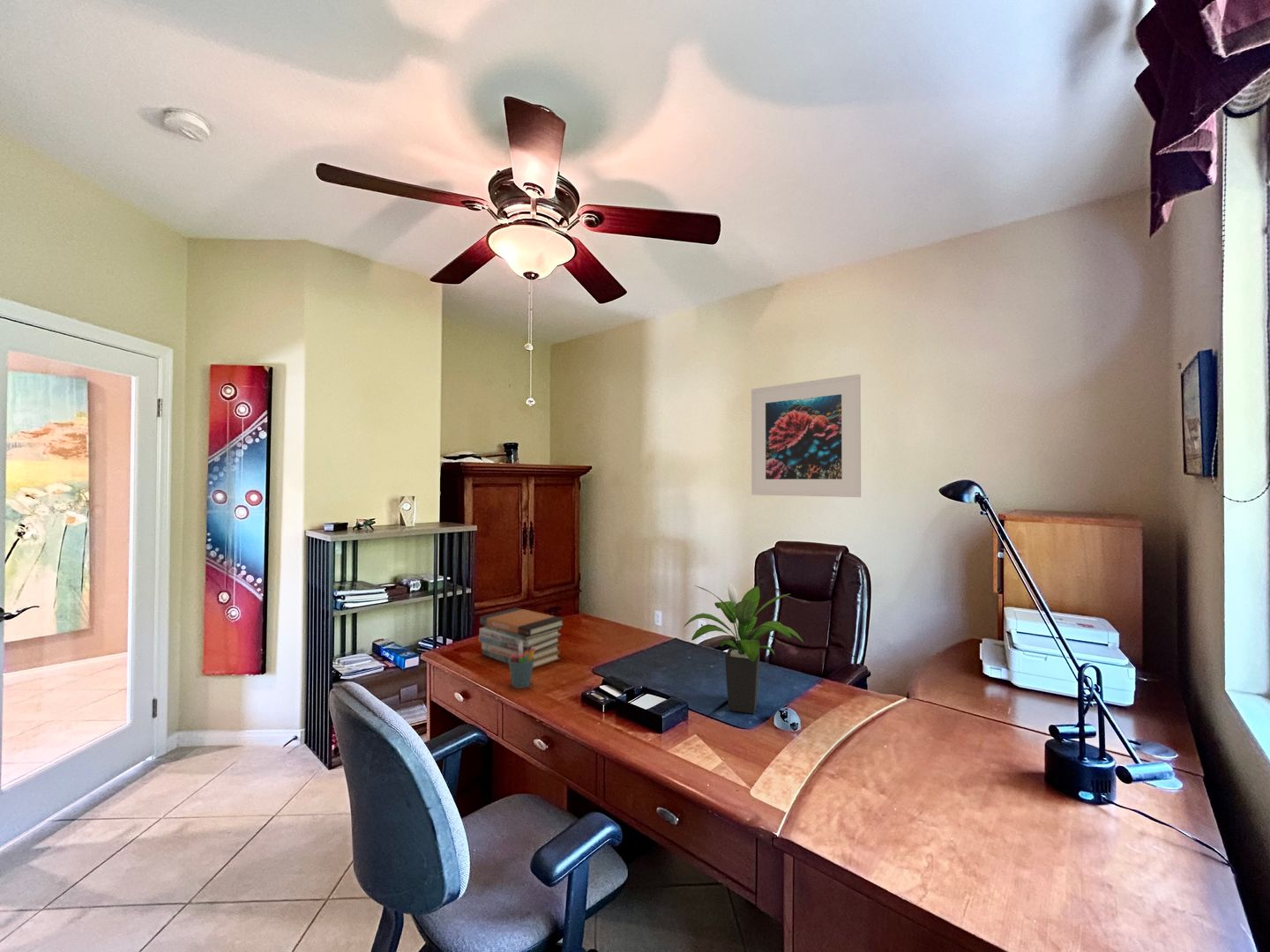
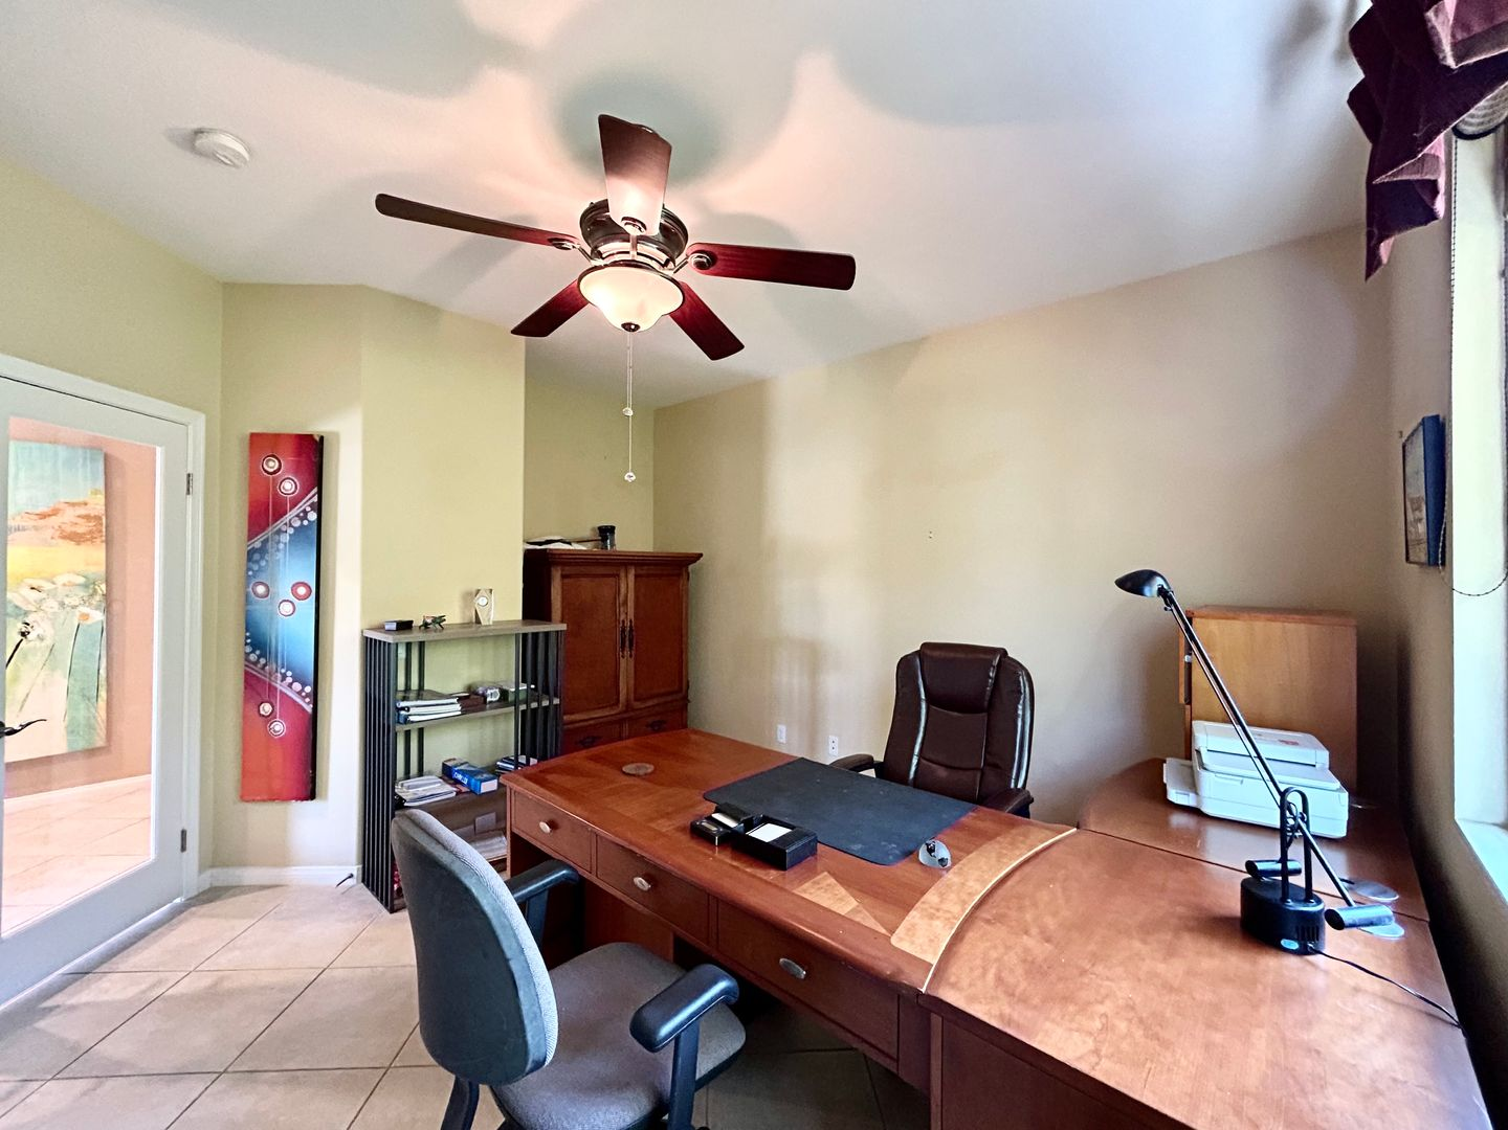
- potted plant [684,582,804,714]
- book stack [478,606,566,669]
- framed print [751,373,862,498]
- pen holder [508,641,535,689]
